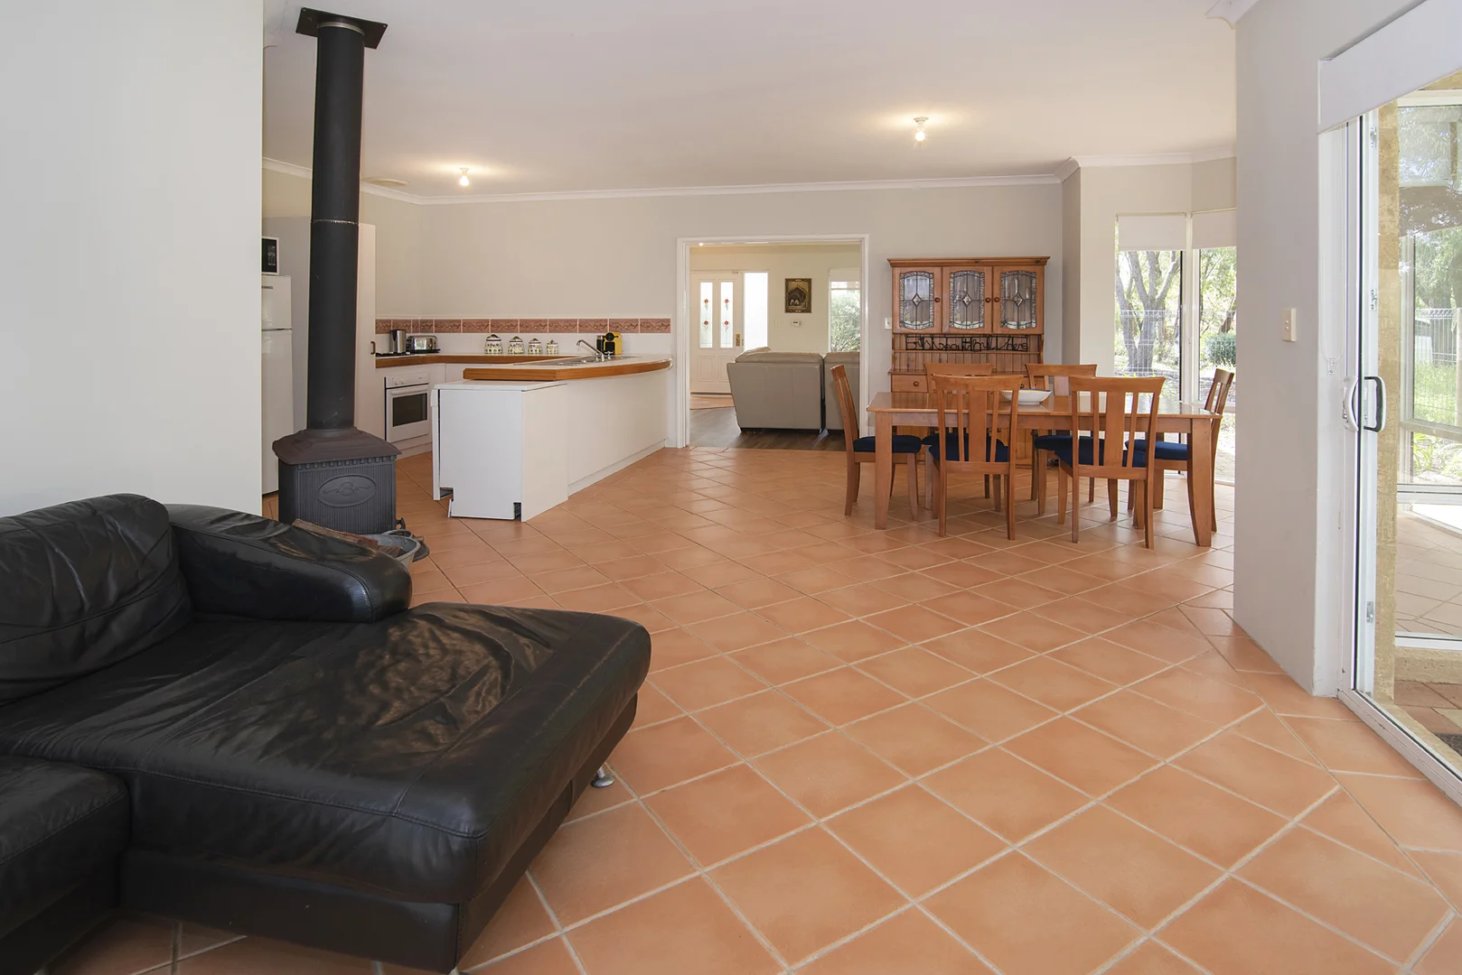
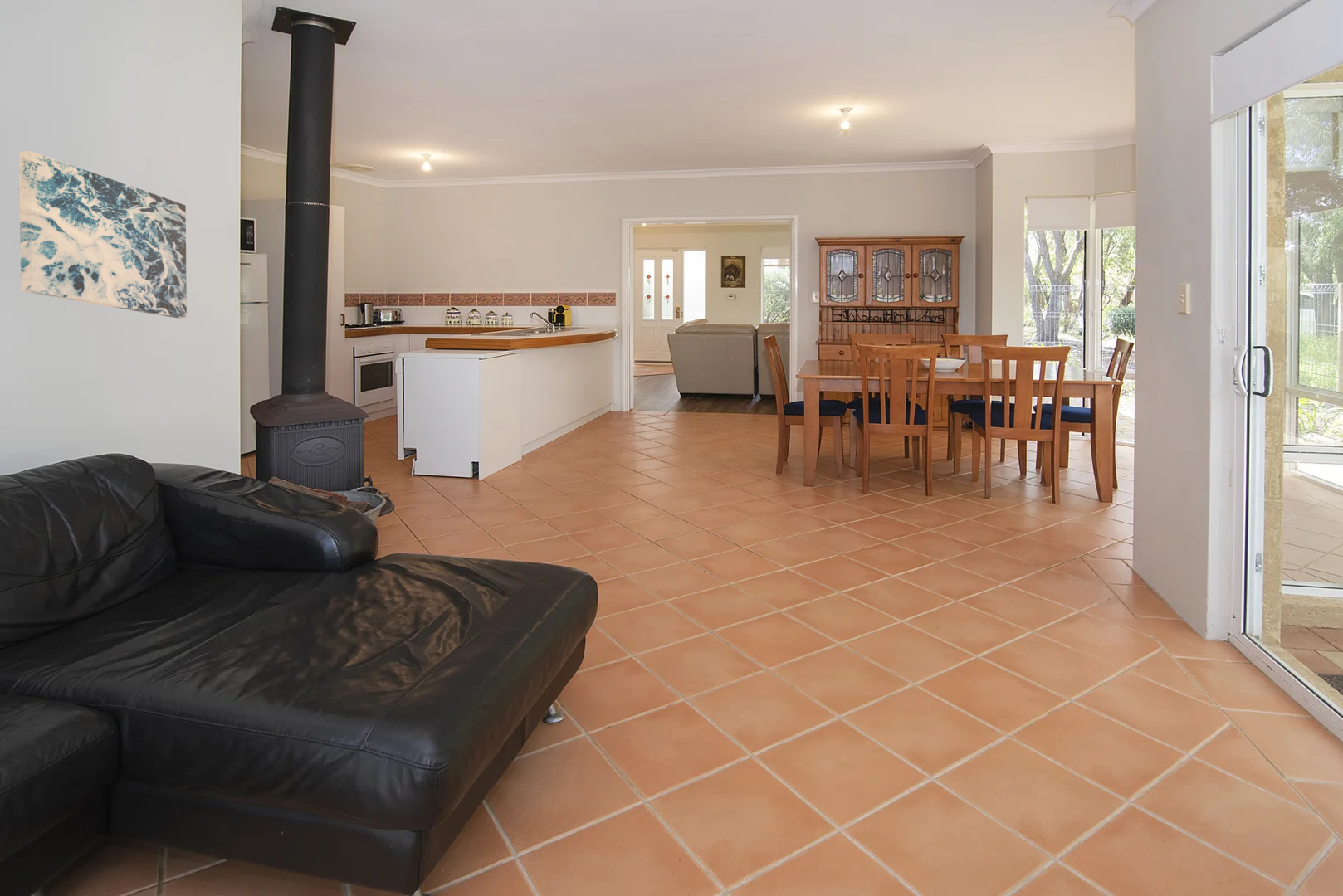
+ wall art [18,150,188,319]
